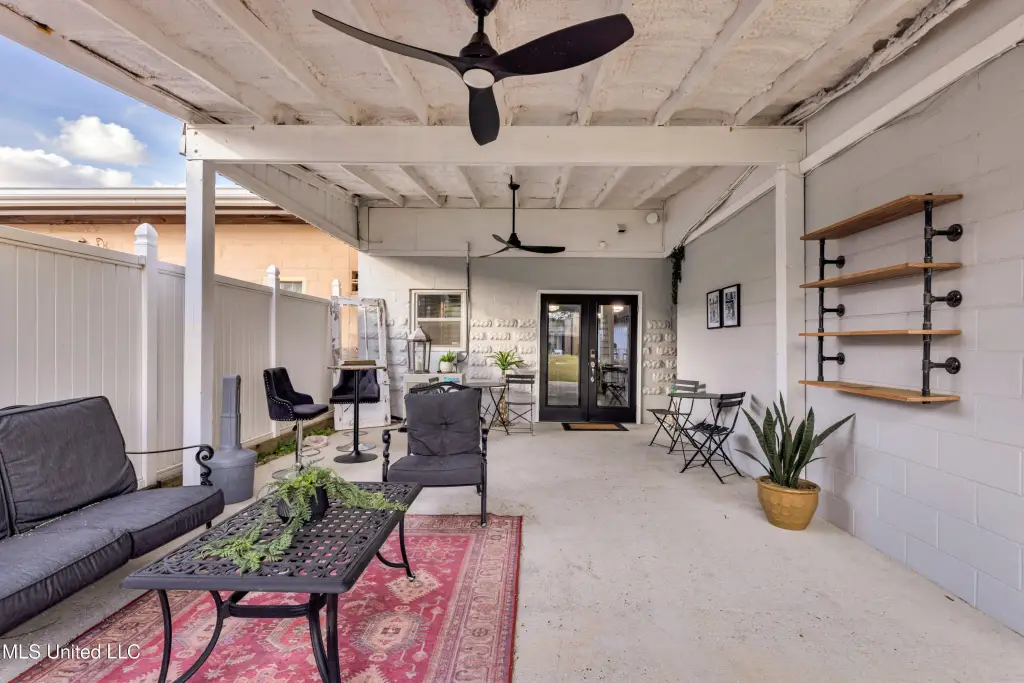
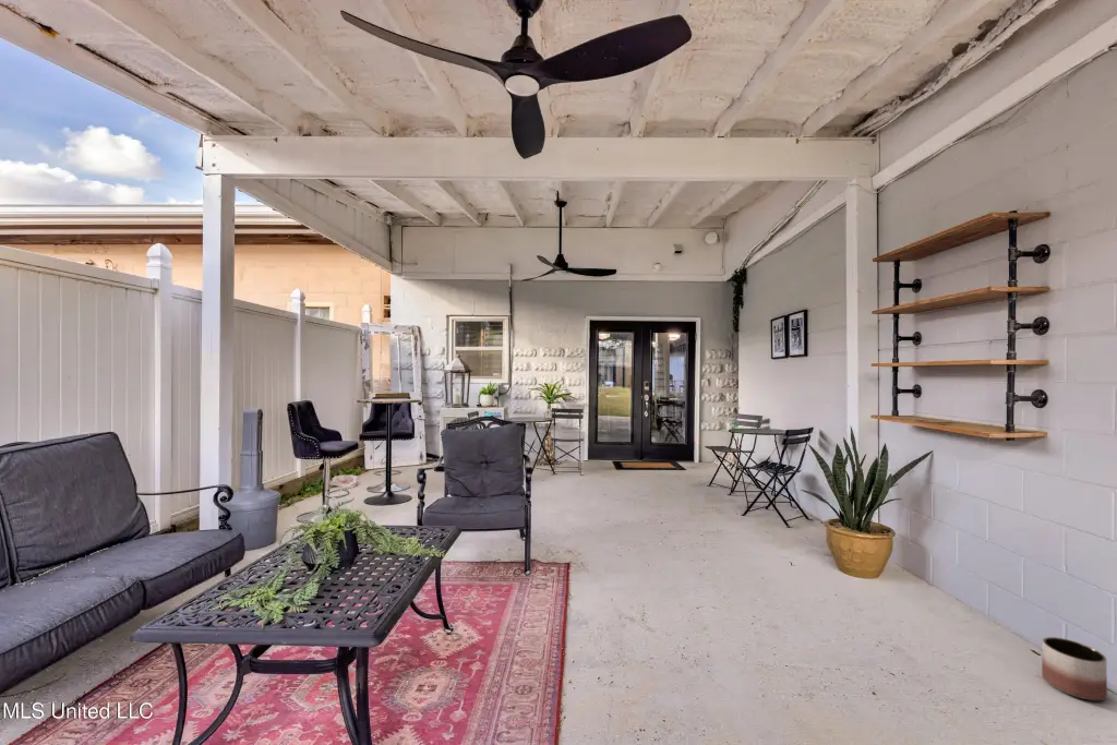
+ planter [1041,636,1108,701]
